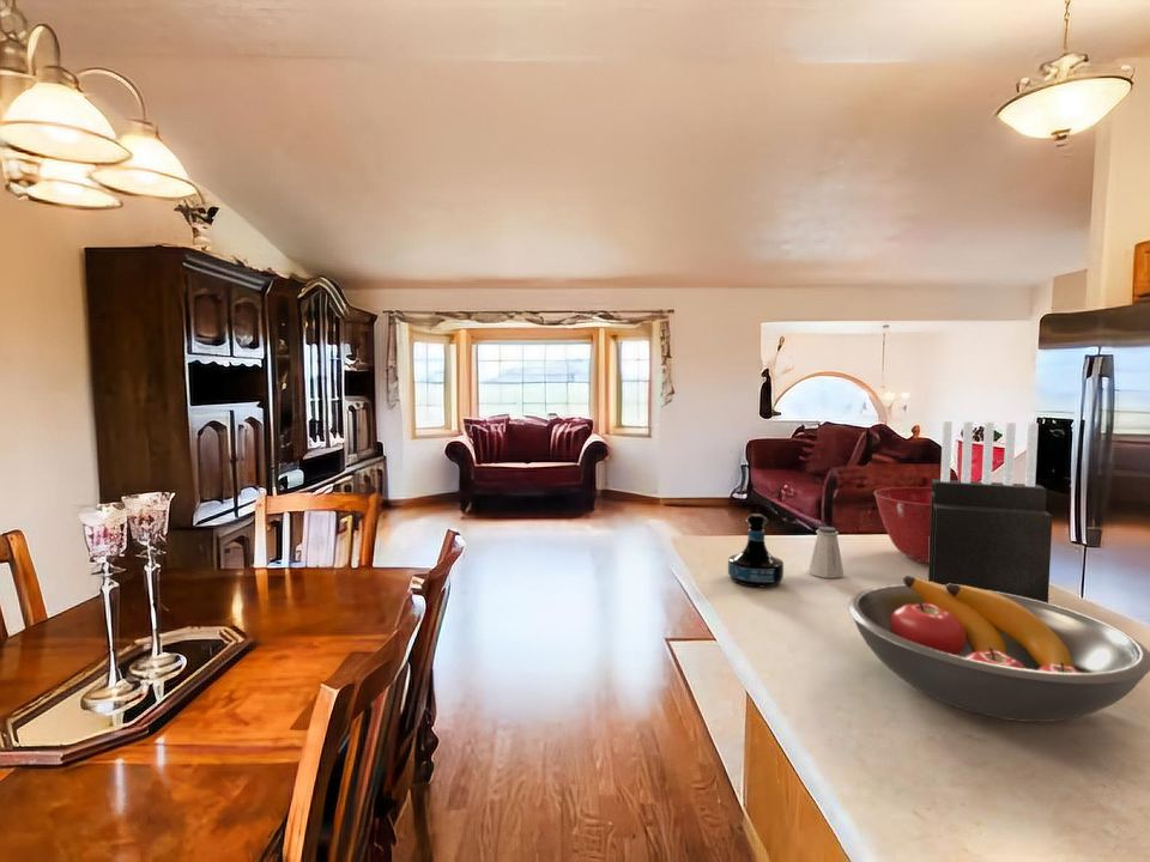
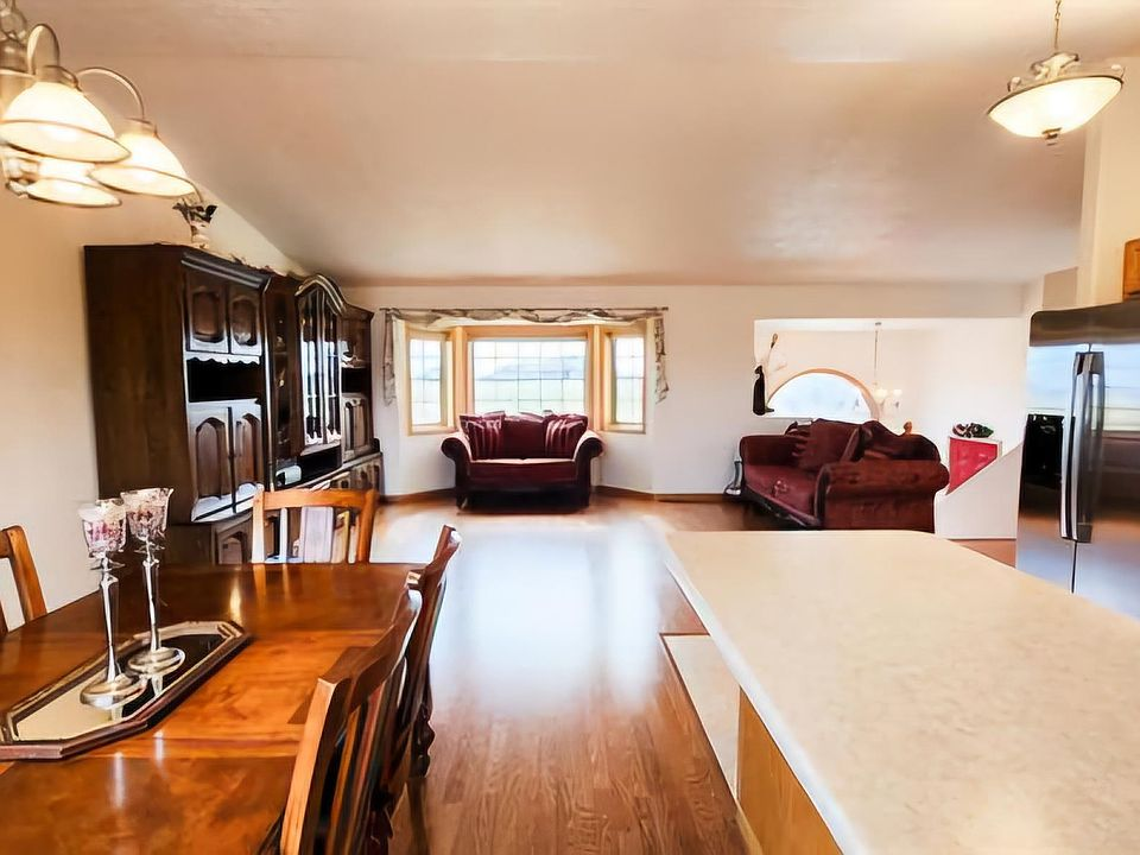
- knife block [927,420,1054,603]
- tequila bottle [727,512,785,588]
- saltshaker [807,526,845,579]
- fruit bowl [847,575,1150,723]
- mixing bowl [872,486,932,565]
